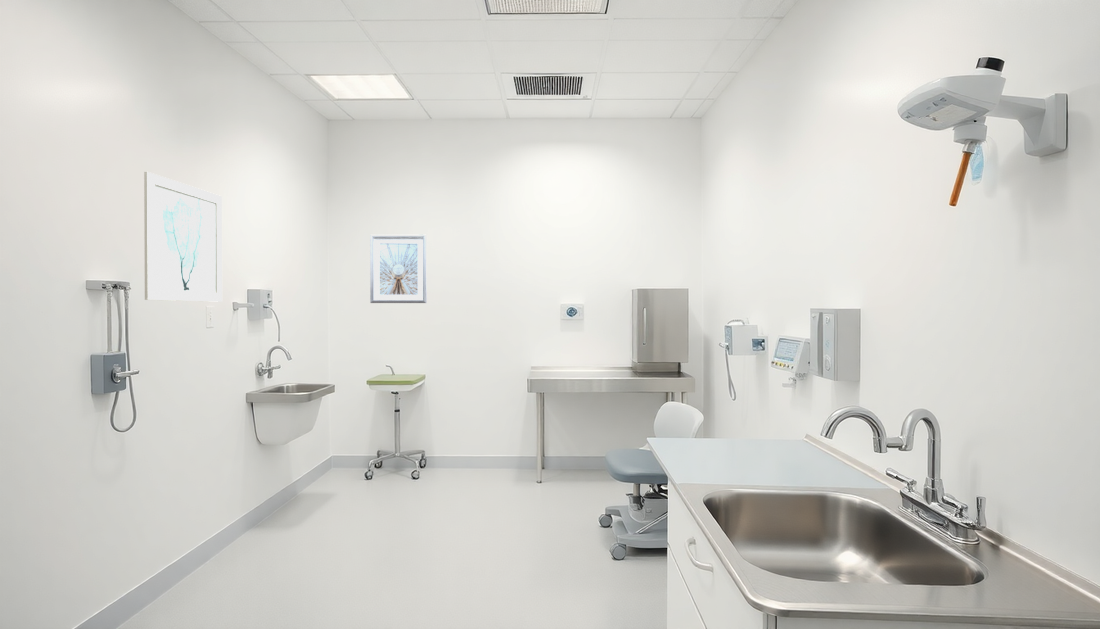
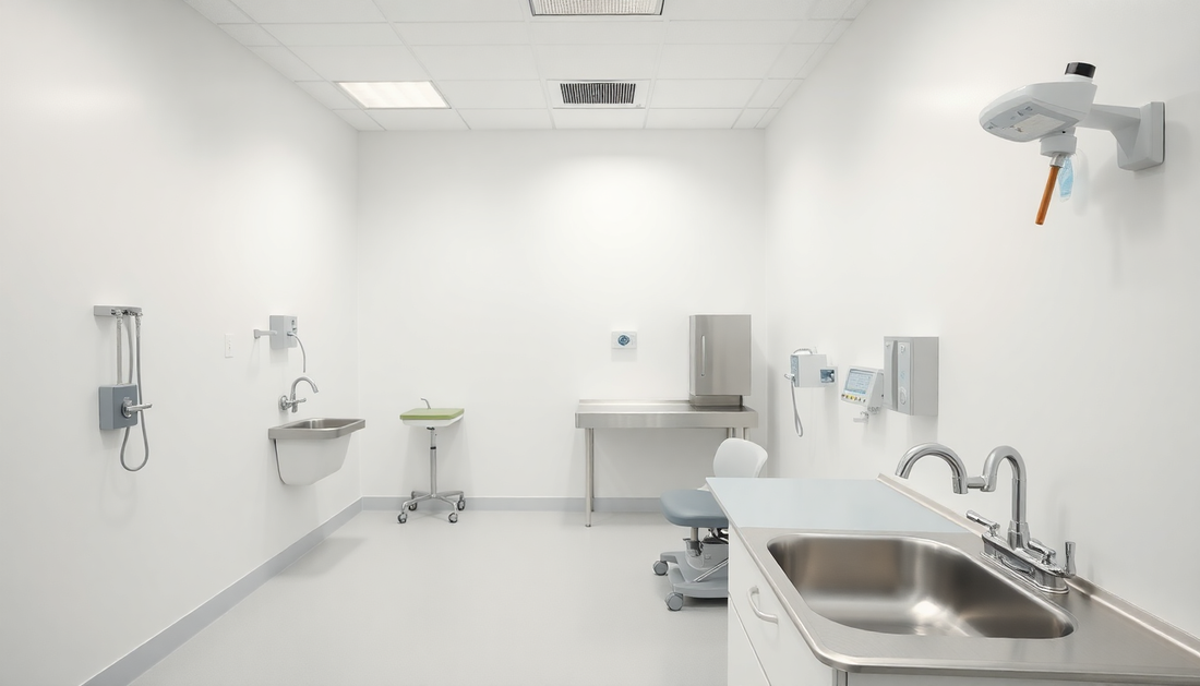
- wall art [143,171,223,303]
- picture frame [369,234,428,304]
